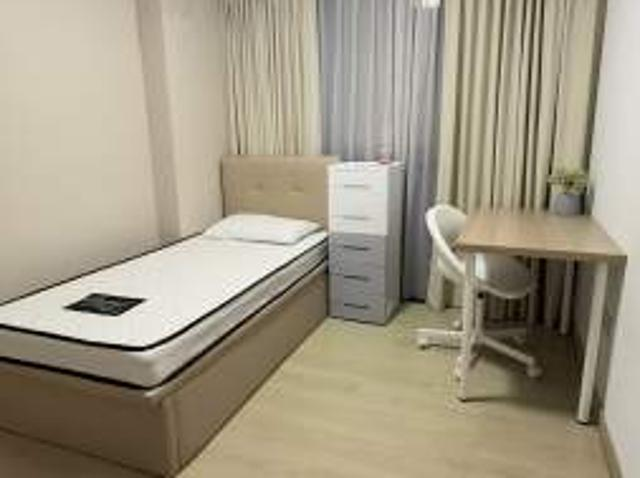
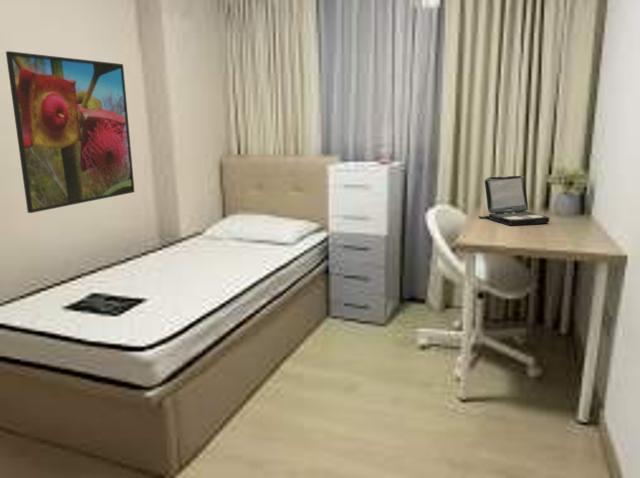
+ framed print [5,50,136,214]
+ laptop [478,175,550,227]
